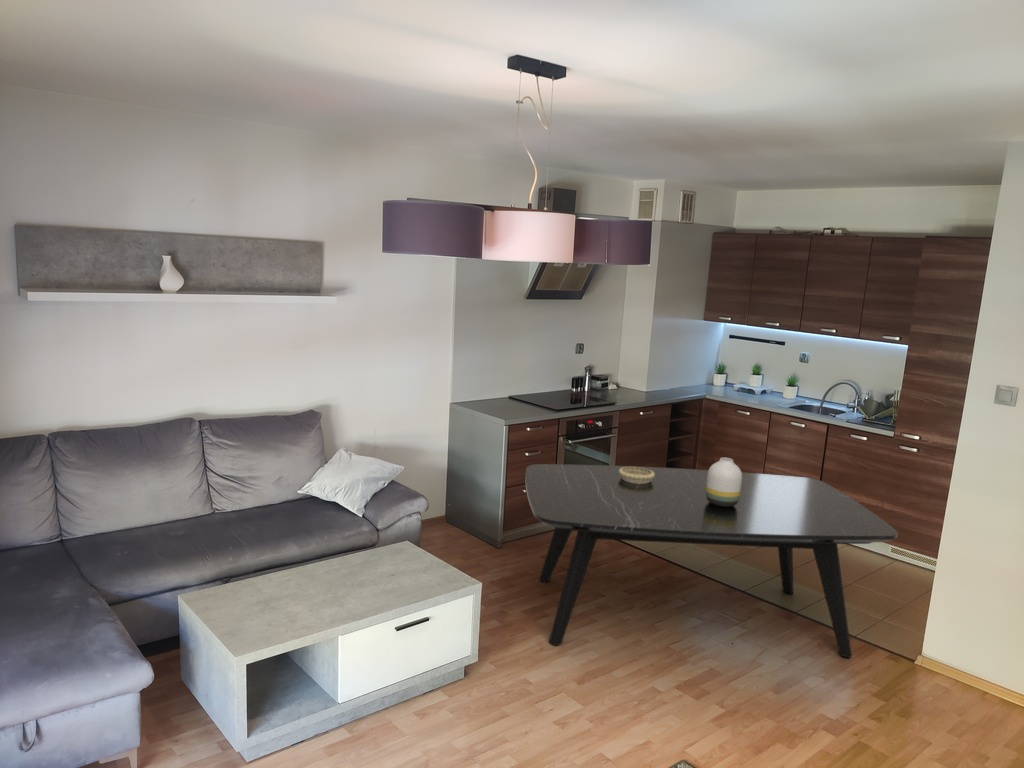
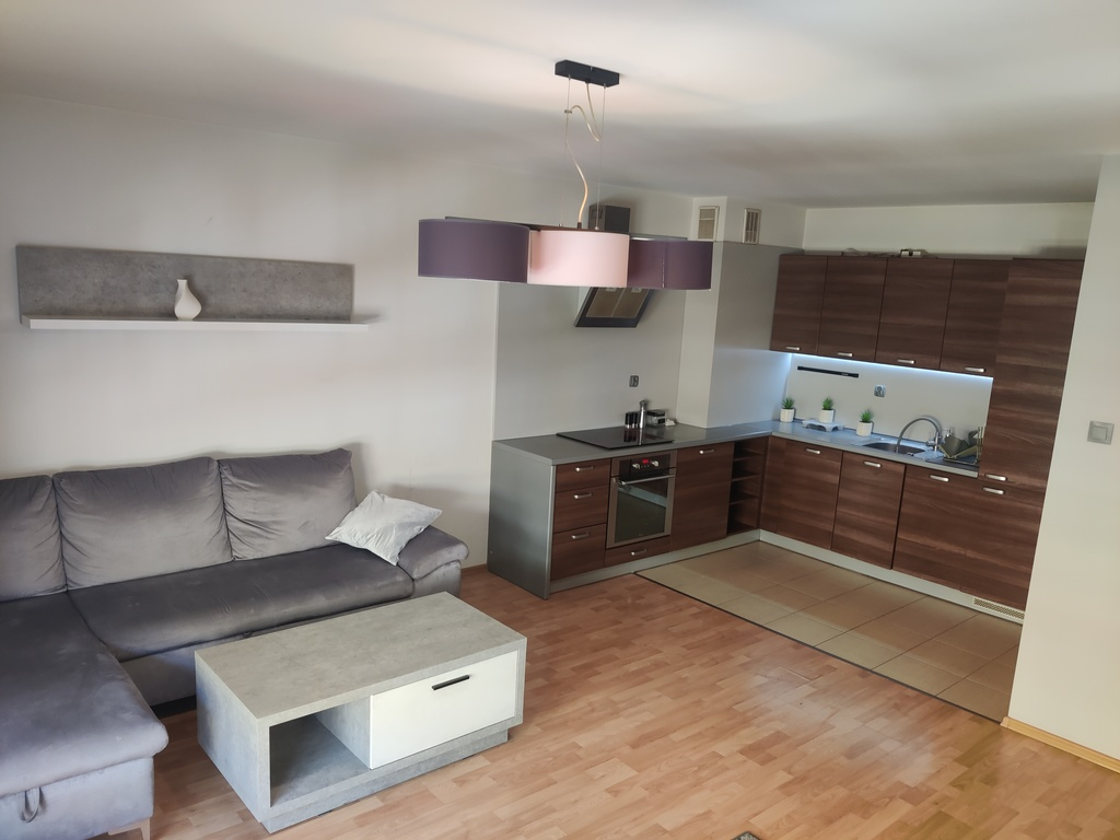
- vase [706,457,742,507]
- dining table [525,463,899,659]
- decorative bowl [619,466,655,484]
